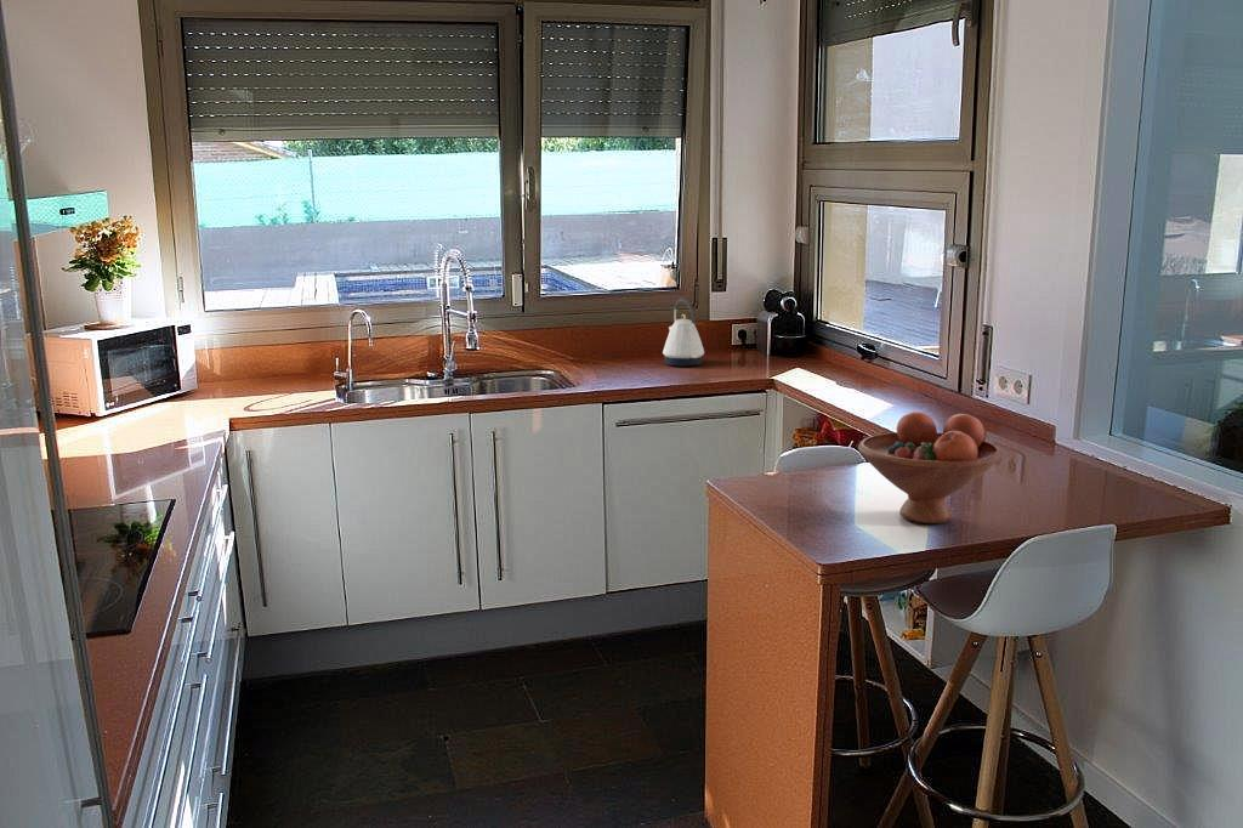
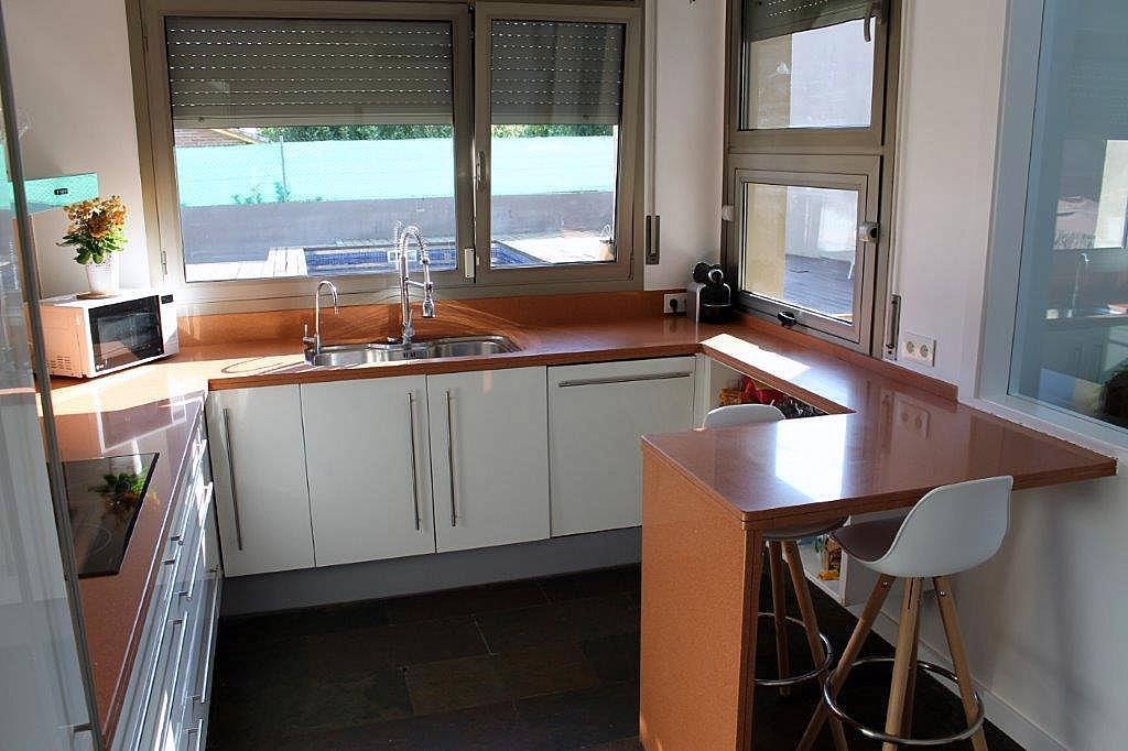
- kettle [662,297,705,367]
- fruit bowl [857,410,1004,524]
